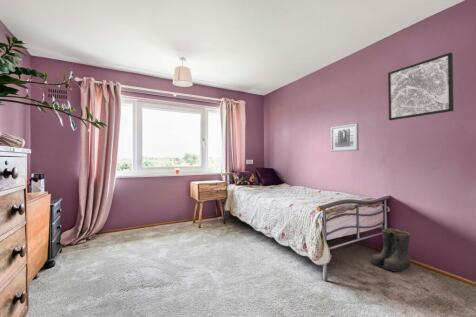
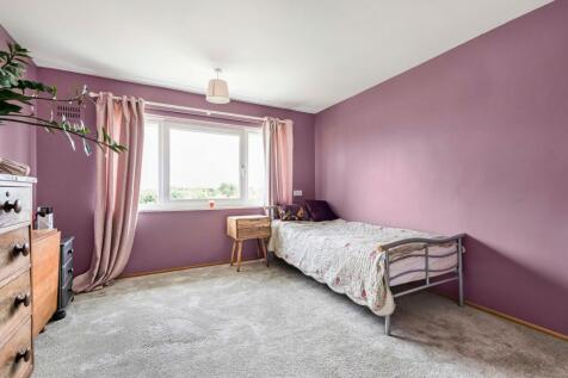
- wall art [387,52,454,121]
- boots [370,228,411,272]
- wall art [330,122,360,153]
